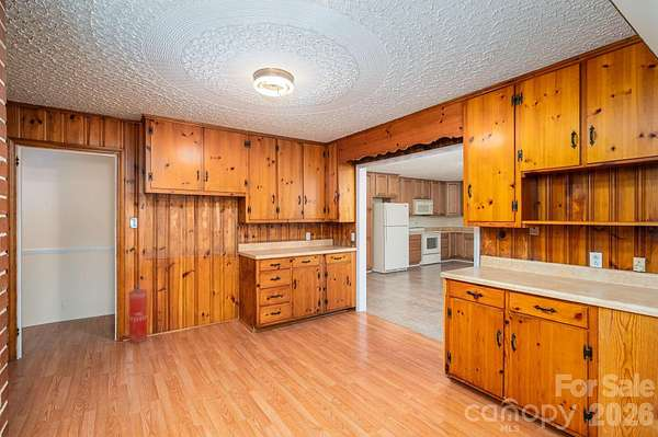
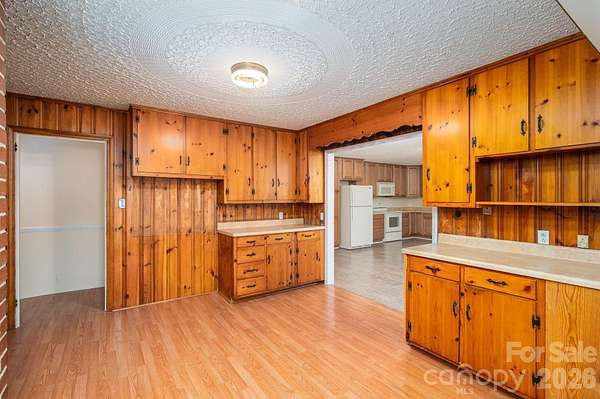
- fire extinguisher [128,284,148,344]
